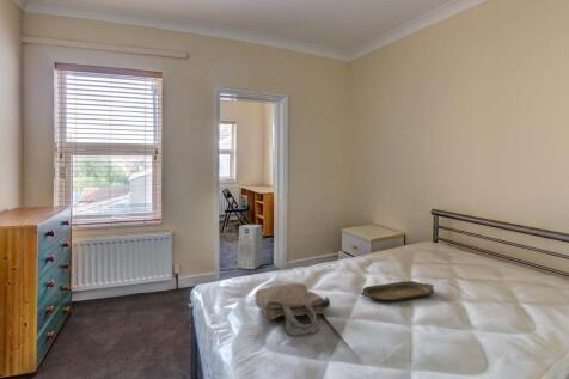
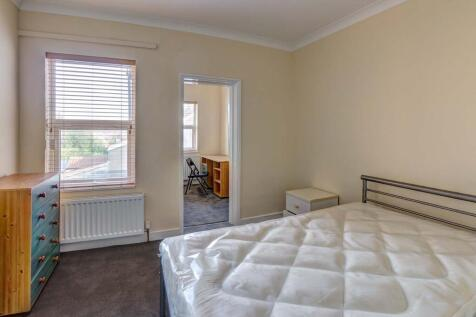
- air purifier [237,224,264,270]
- tote bag [253,282,331,337]
- serving tray [360,280,435,302]
